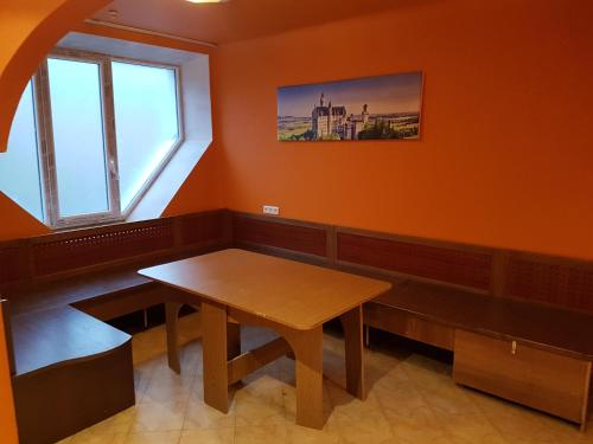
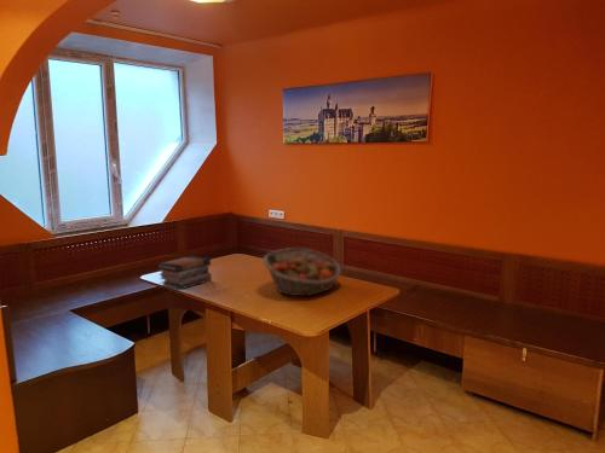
+ book stack [156,255,213,291]
+ fruit basket [261,246,342,297]
